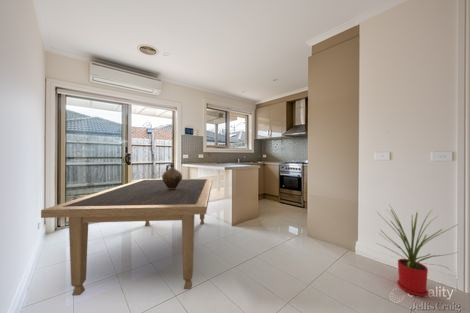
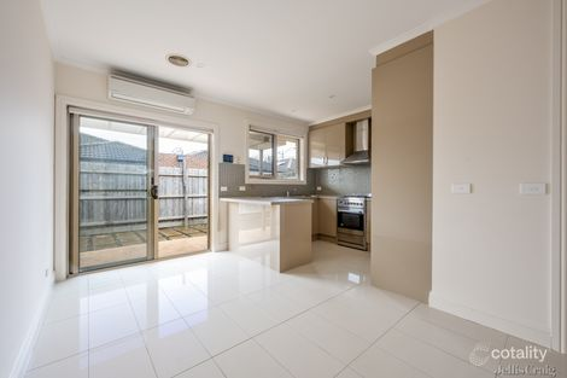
- ceramic jug [161,162,183,189]
- dining table [40,178,213,297]
- house plant [375,204,459,297]
